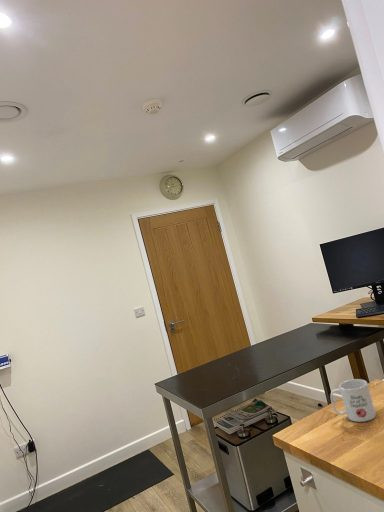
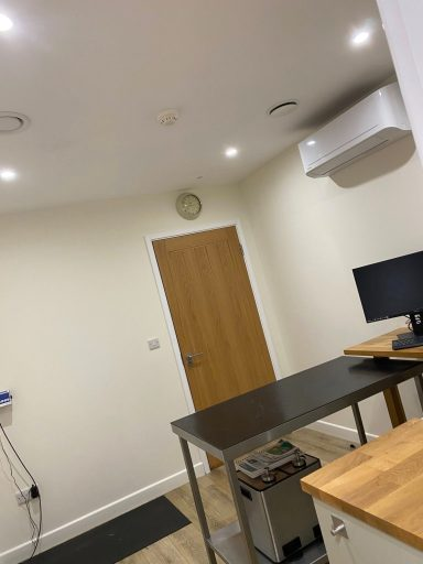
- mug [329,378,377,423]
